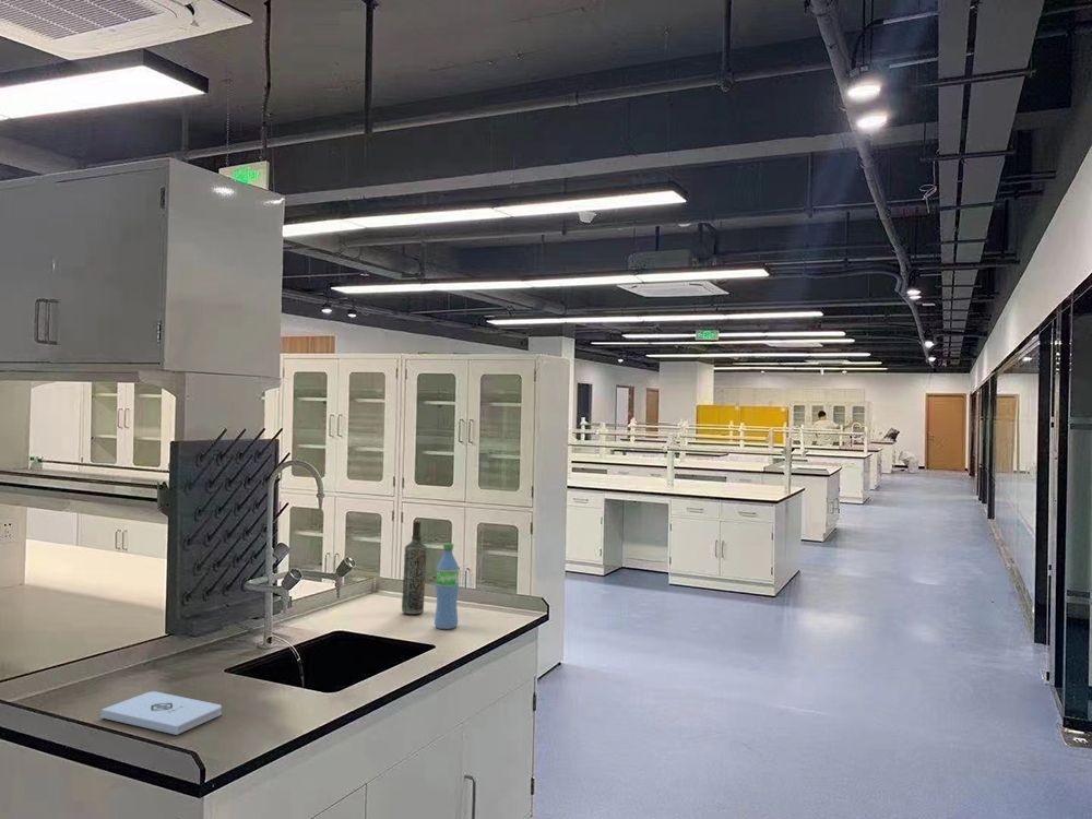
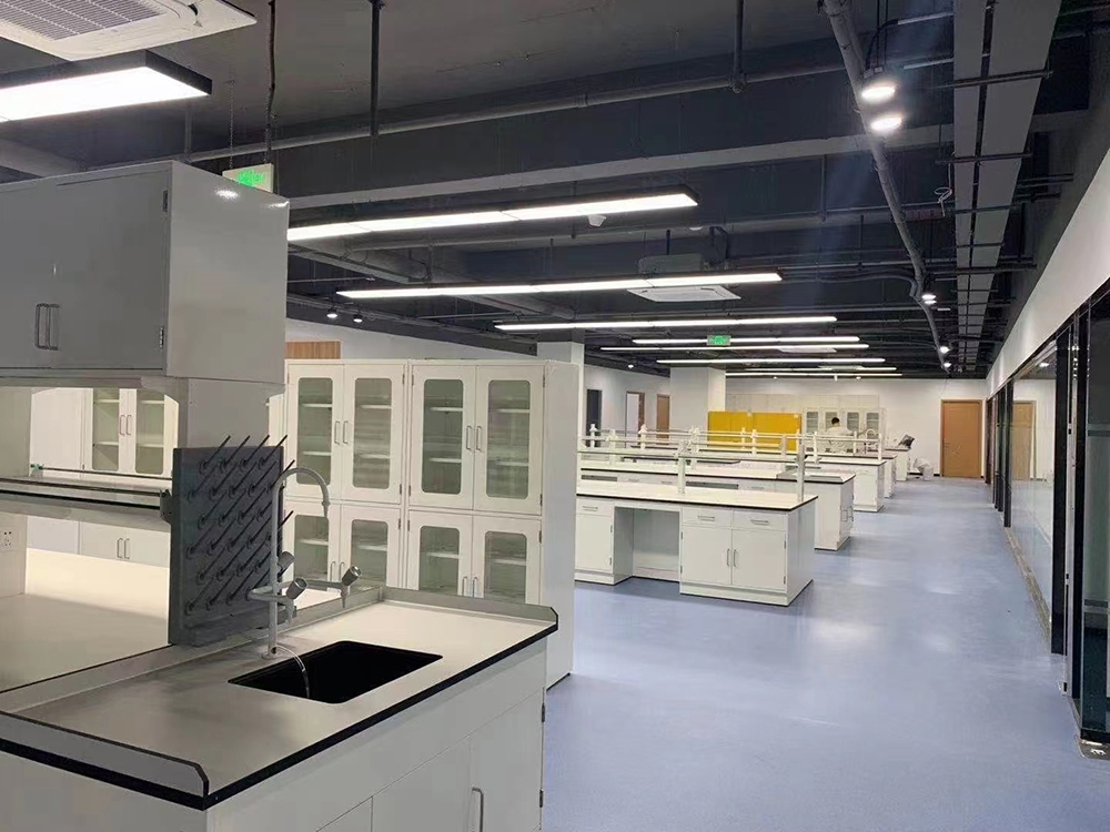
- notepad [99,690,223,736]
- water bottle [434,543,461,630]
- bottle [401,519,428,615]
